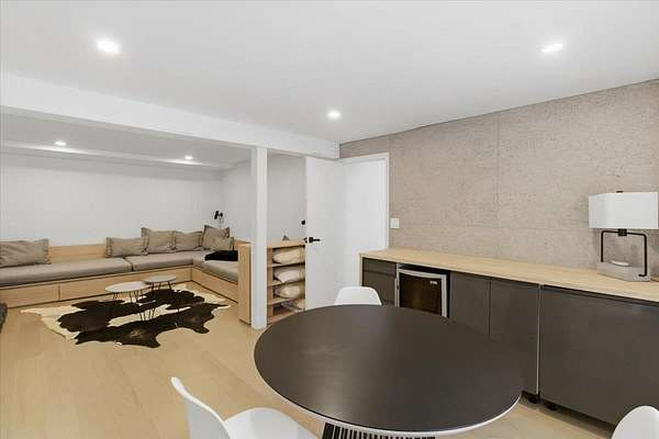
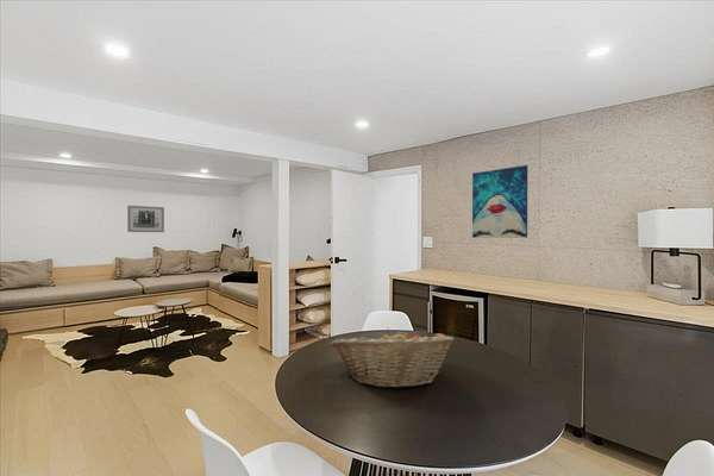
+ wall art [471,164,528,239]
+ wall art [126,205,165,233]
+ fruit basket [330,327,455,389]
